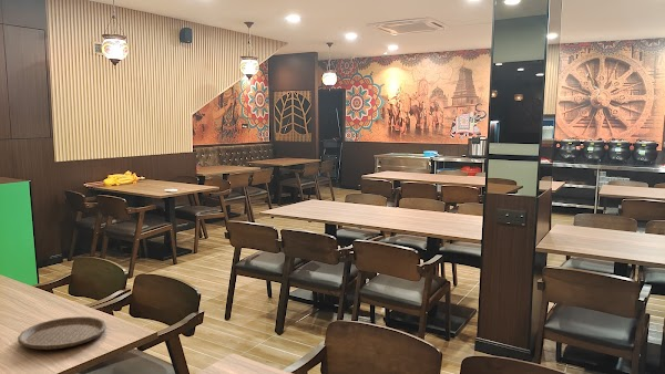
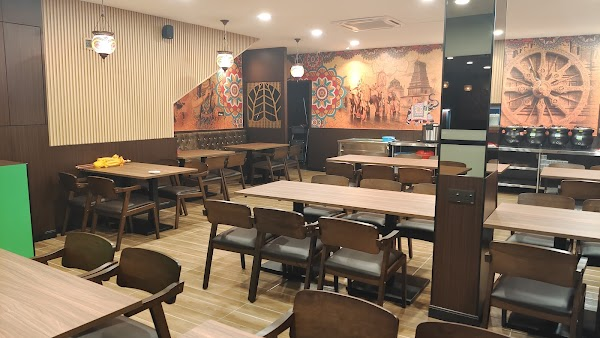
- plate [17,315,108,351]
